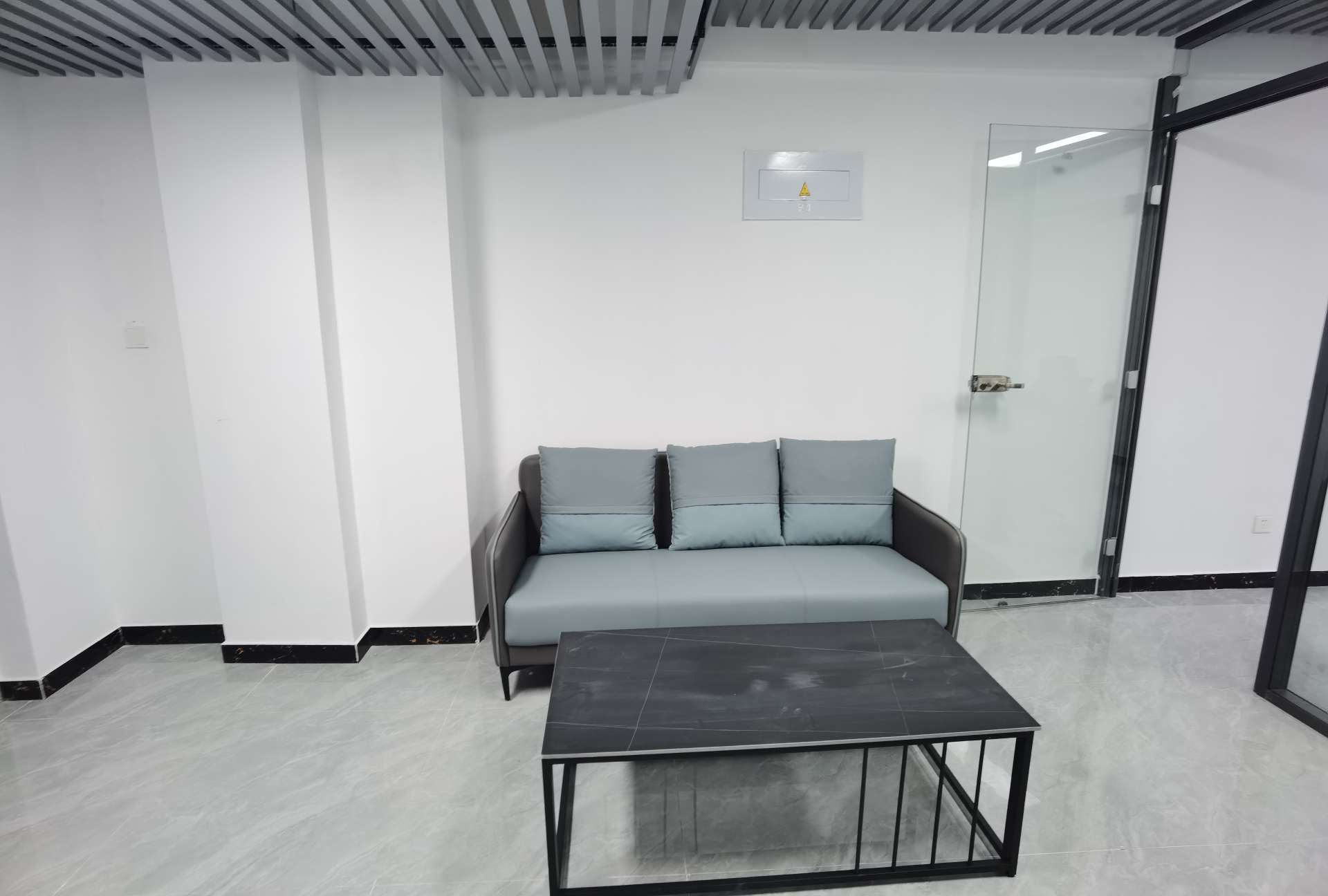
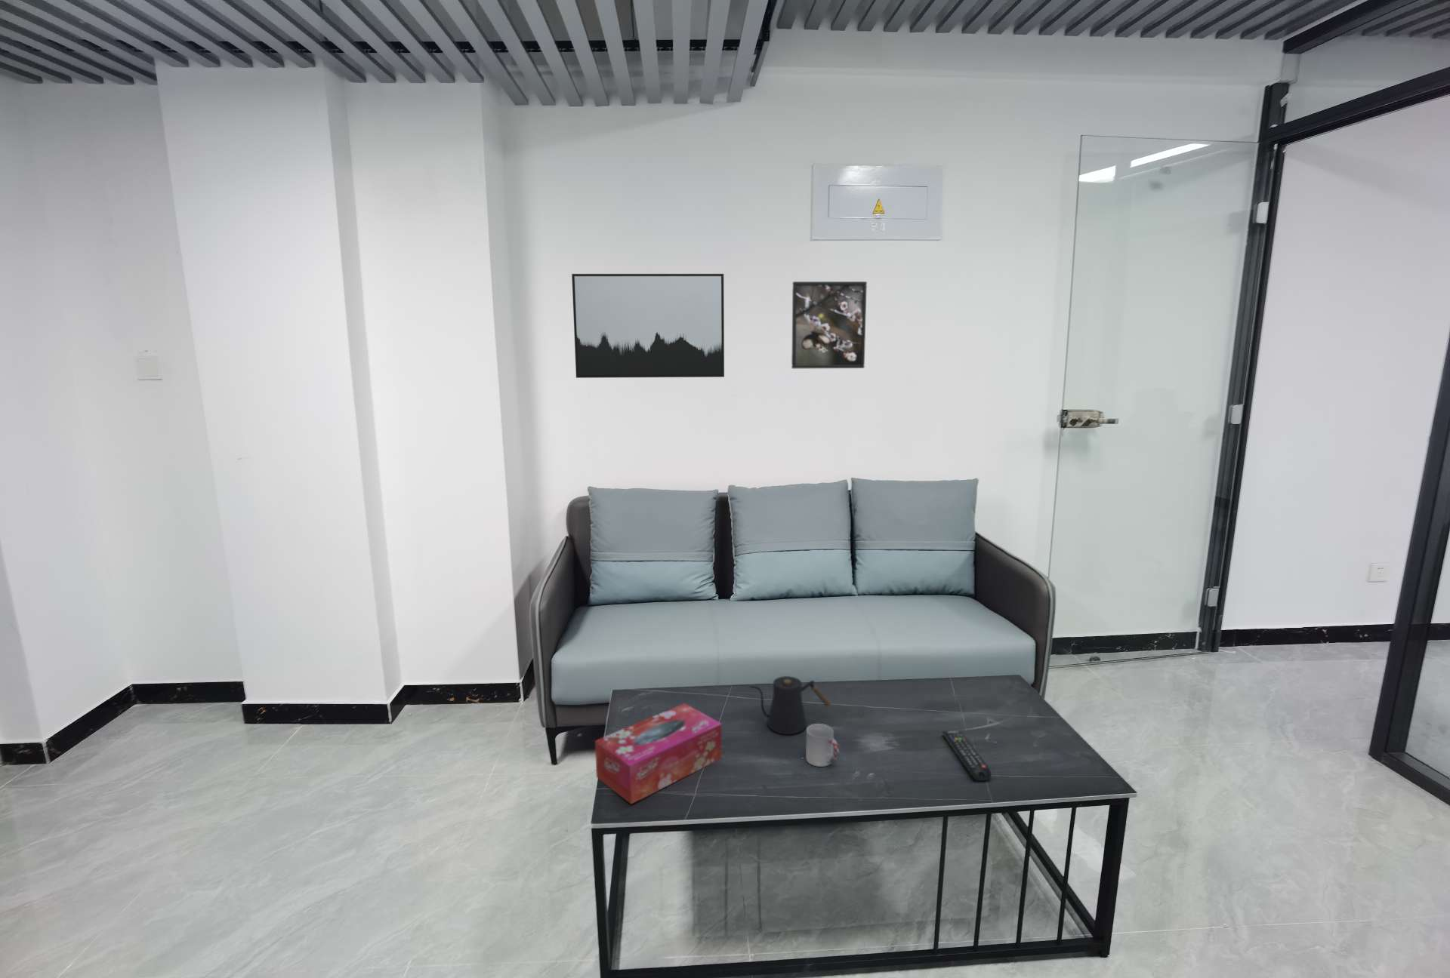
+ kettle [748,676,832,735]
+ cup [805,723,840,767]
+ remote control [941,730,991,782]
+ tissue box [594,703,723,806]
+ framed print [791,281,868,369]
+ wall art [571,273,725,379]
